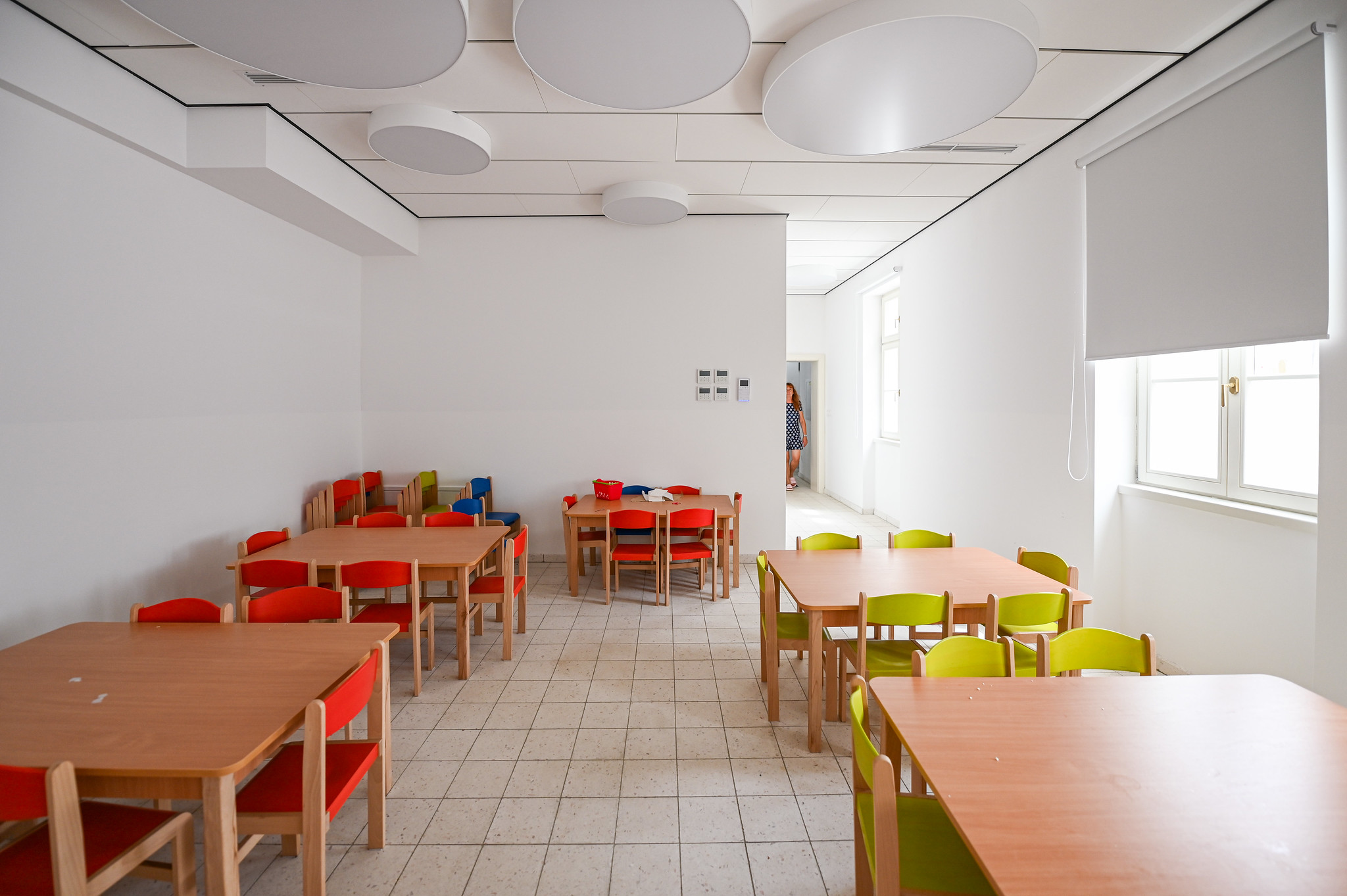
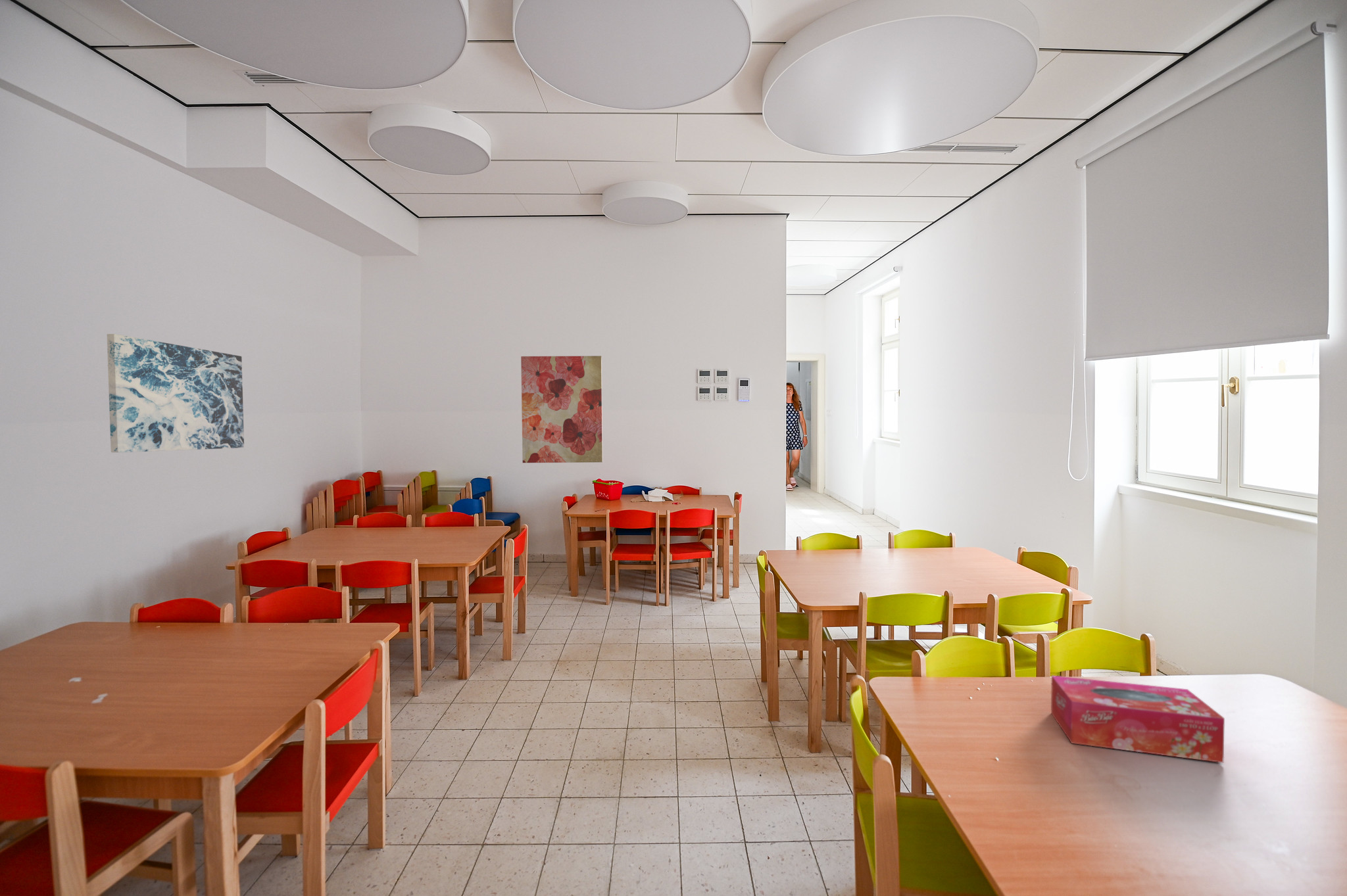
+ tissue box [1050,675,1225,763]
+ wall art [107,333,245,453]
+ wall art [520,355,603,463]
